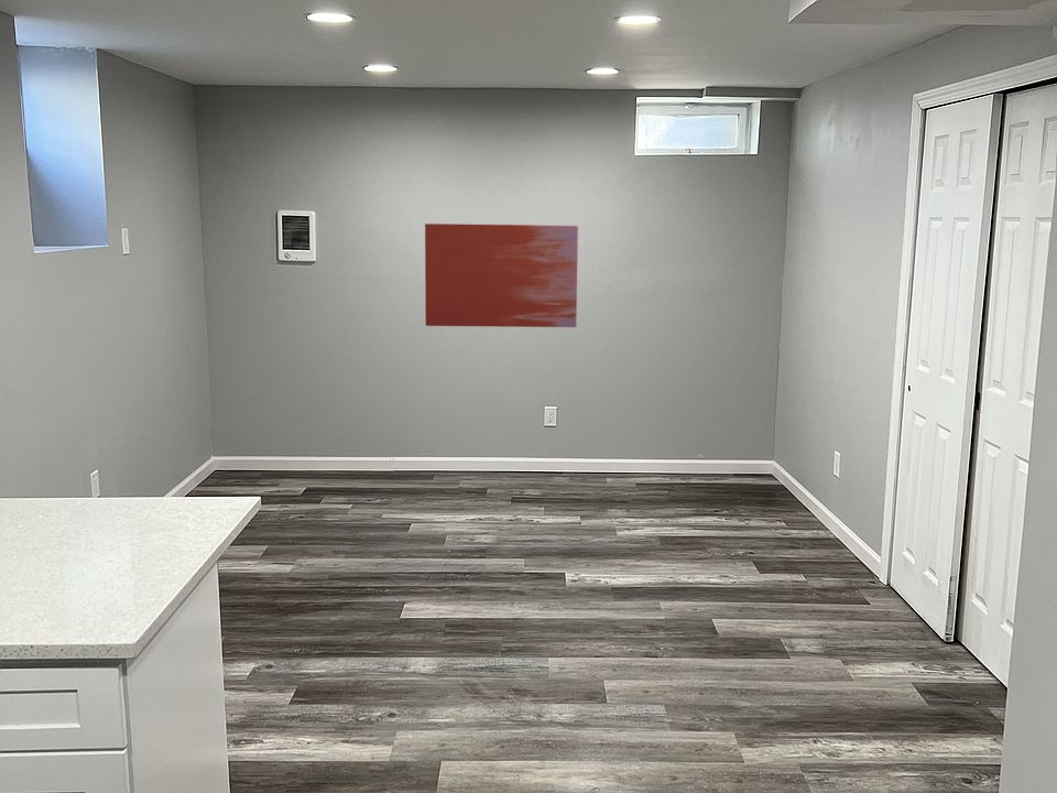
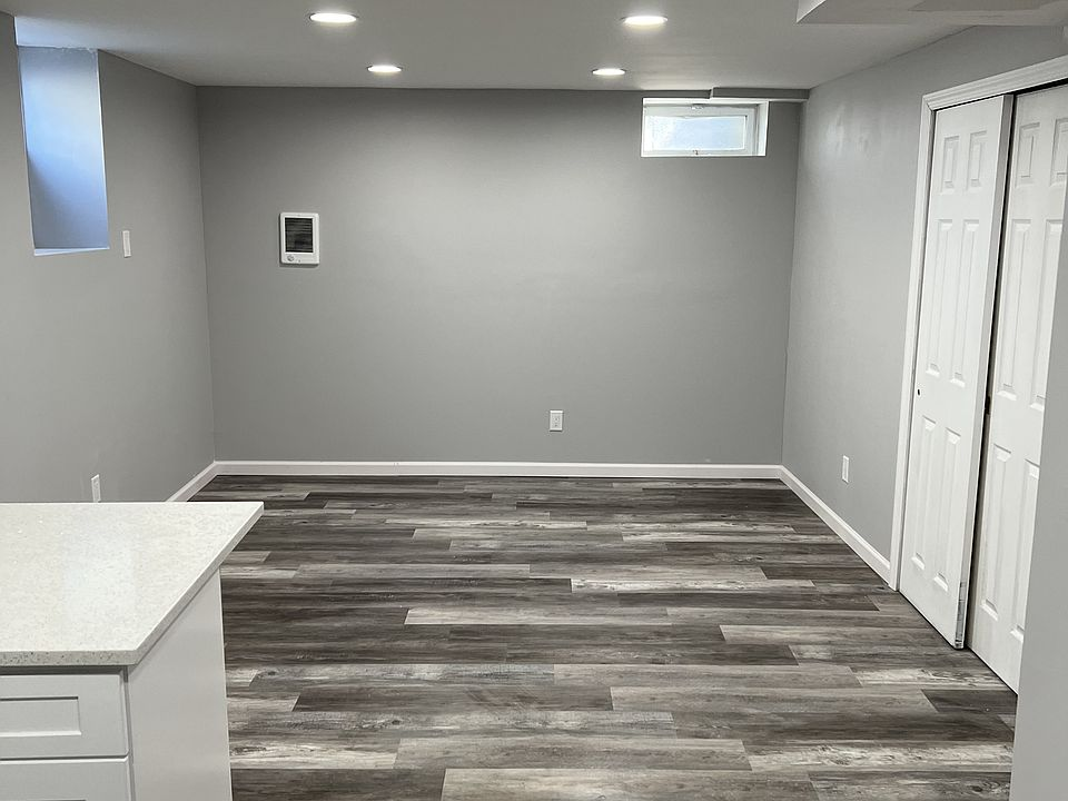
- wall art [424,222,579,328]
